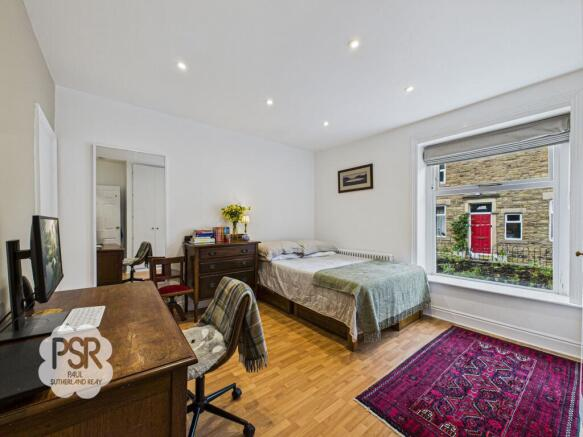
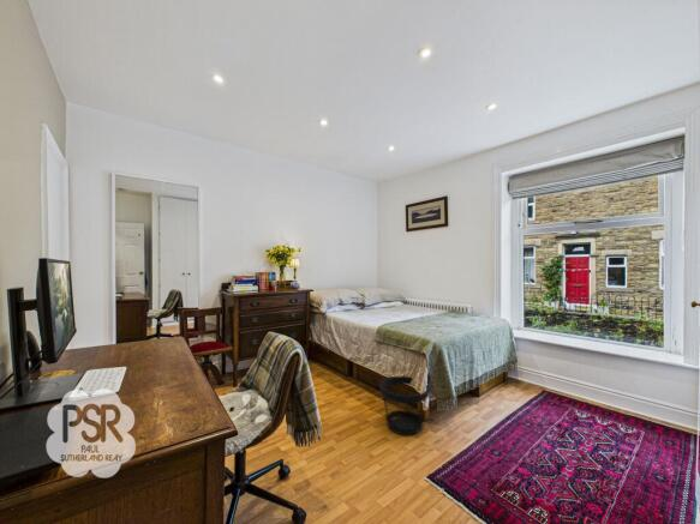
+ wastebasket [378,375,431,436]
